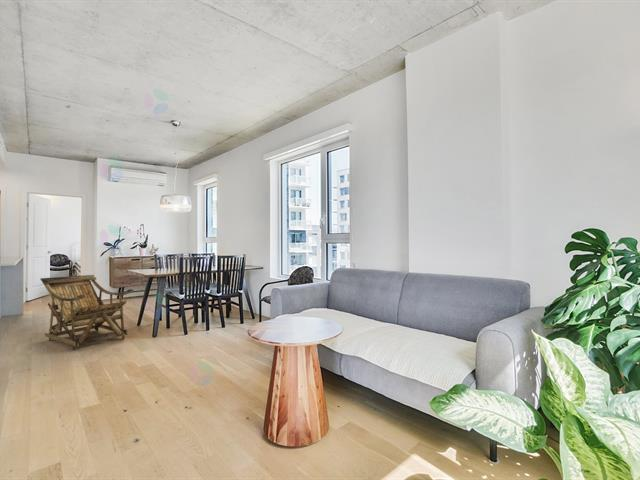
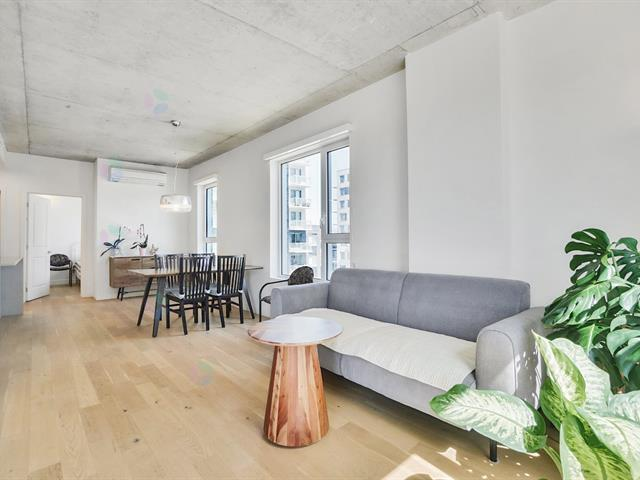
- lounge chair [39,274,134,351]
